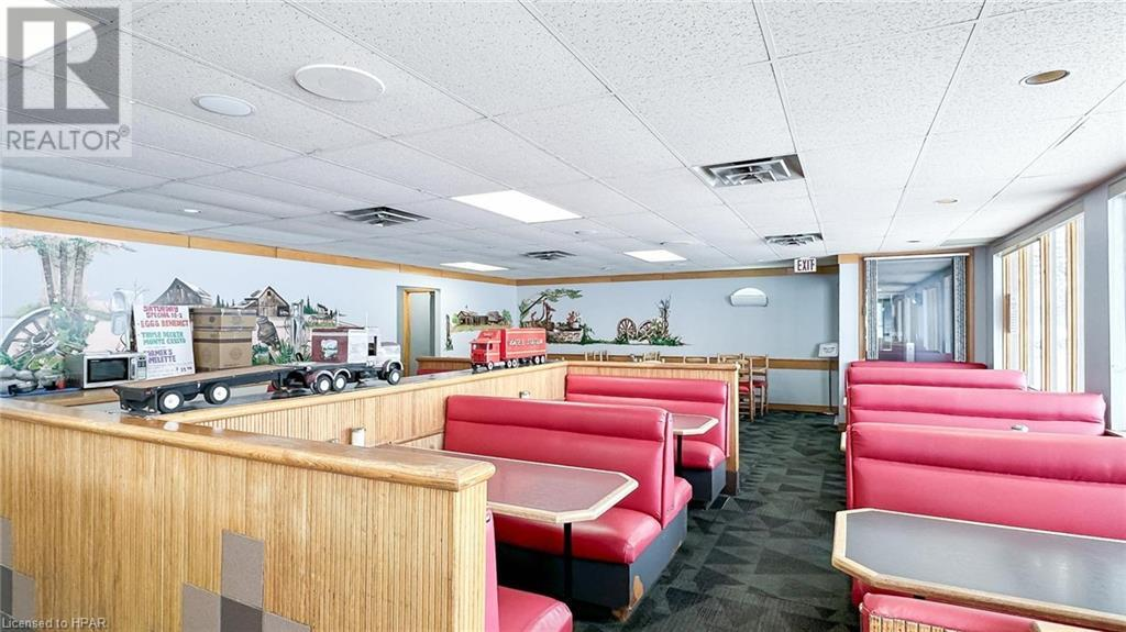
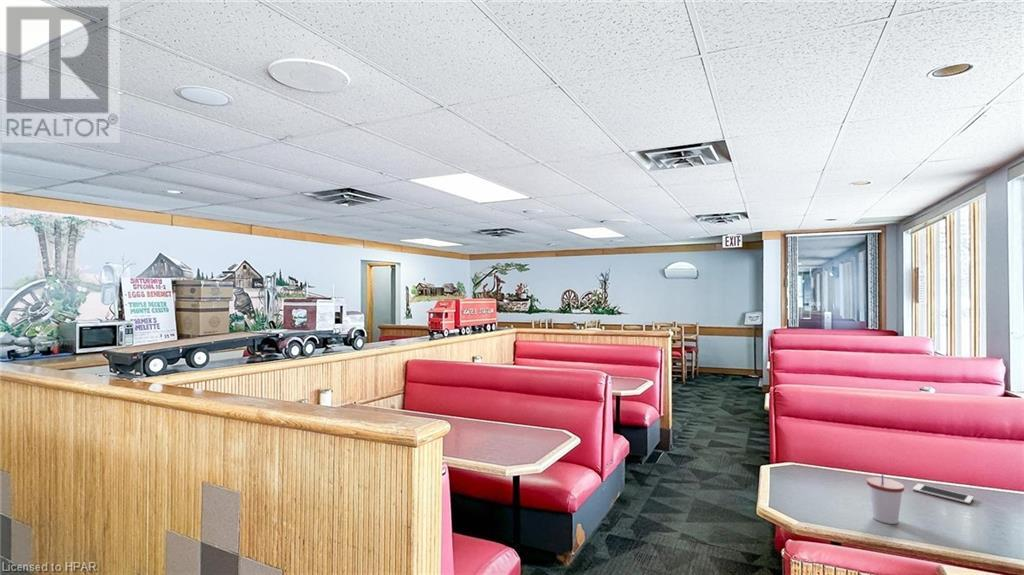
+ cup [866,473,905,525]
+ cell phone [912,483,974,505]
